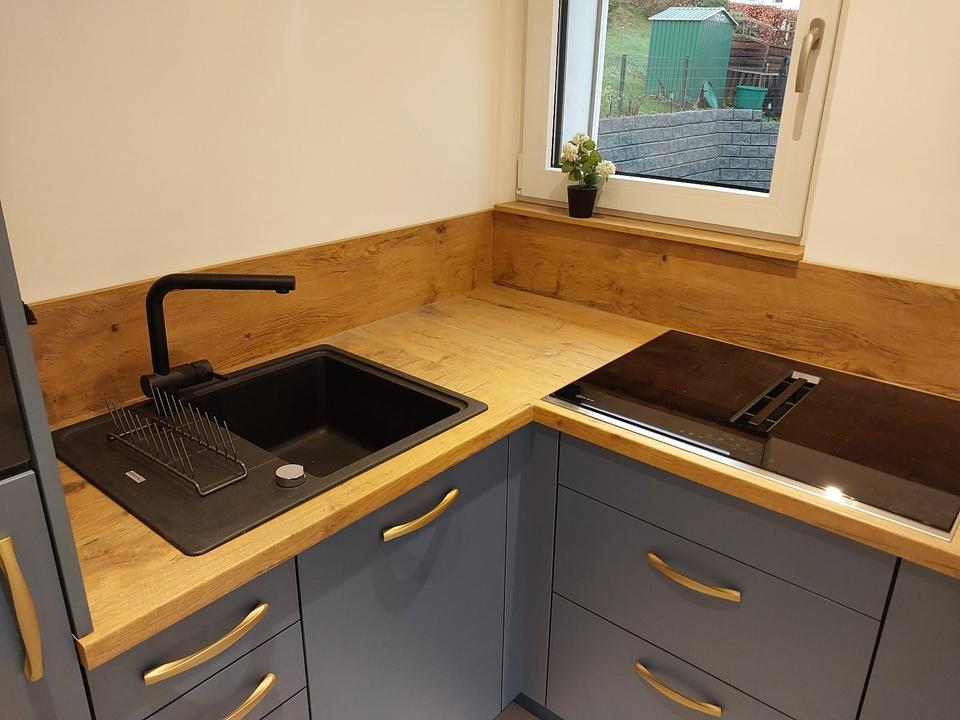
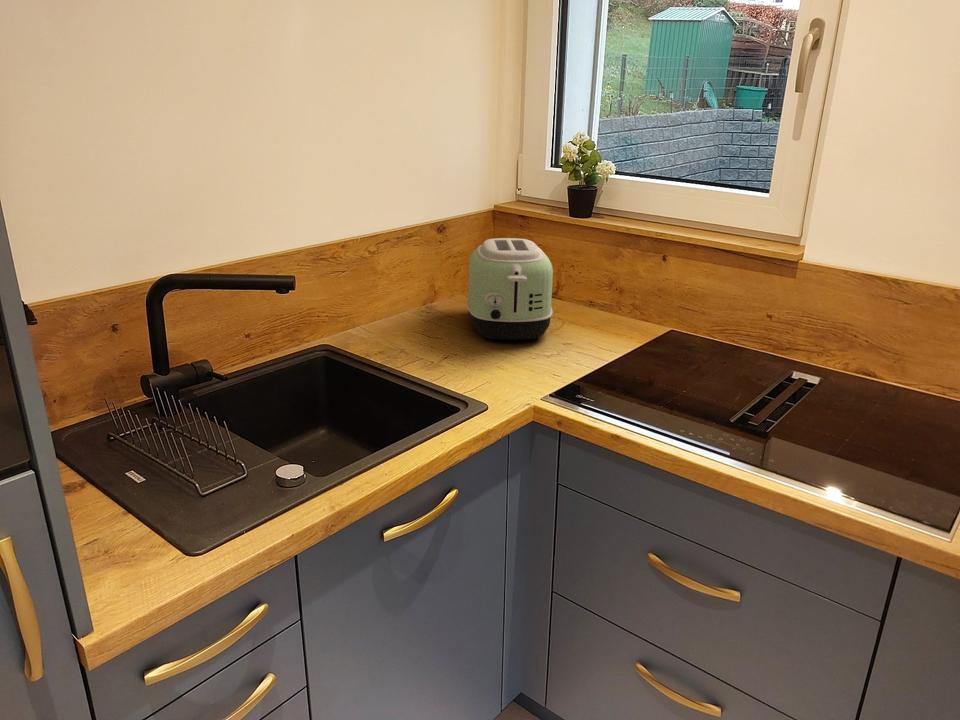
+ toaster [466,237,554,340]
